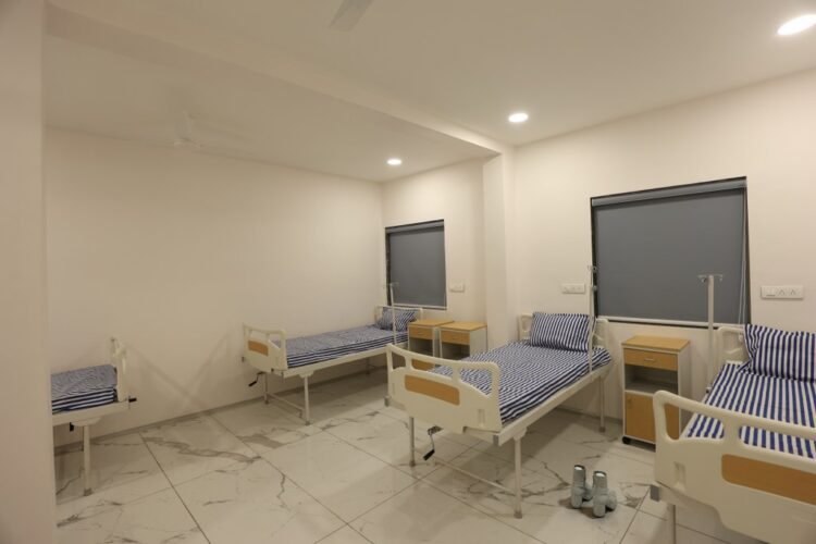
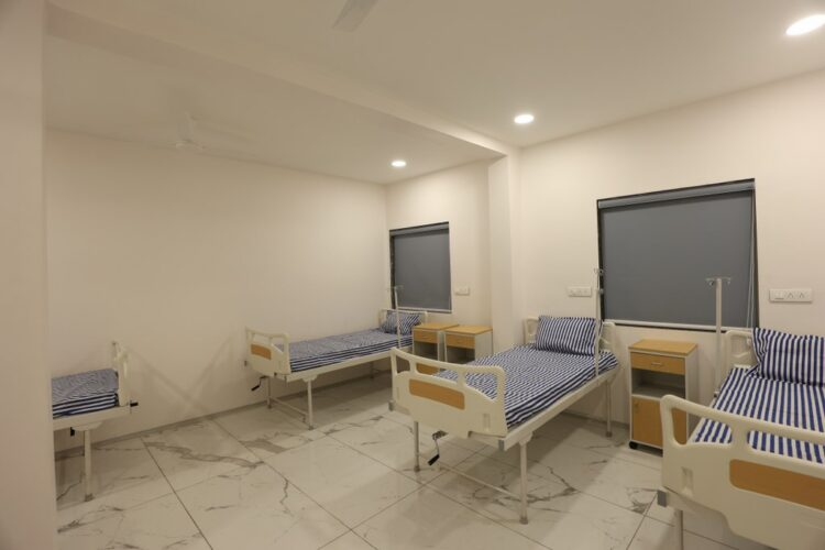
- boots [570,463,618,518]
